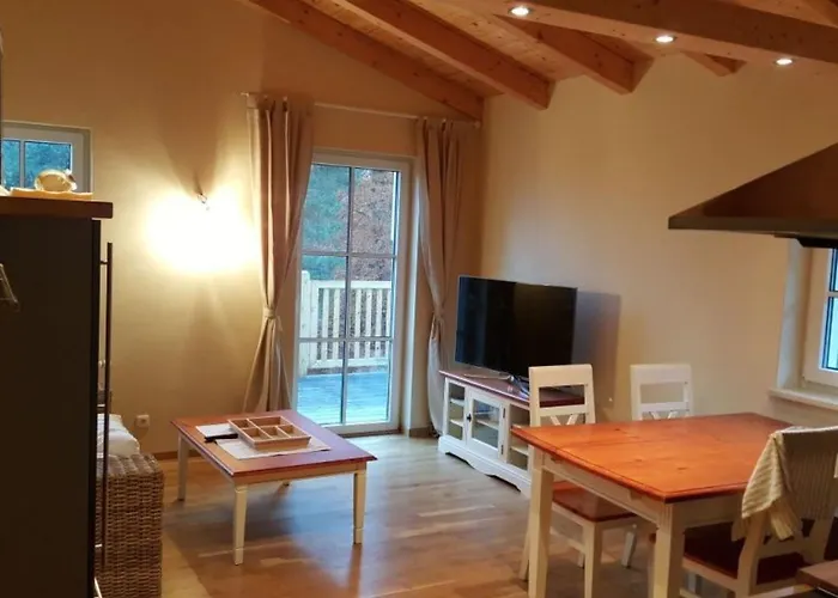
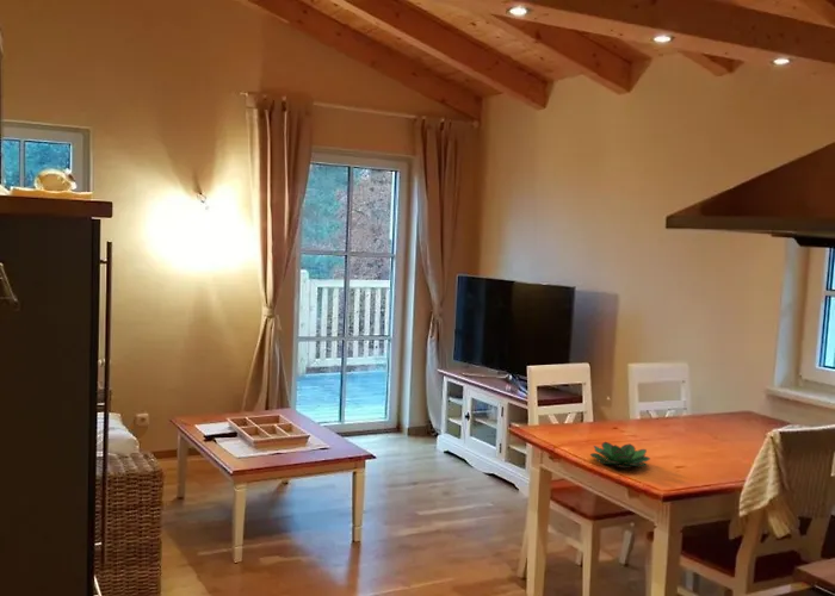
+ succulent plant [589,441,651,468]
